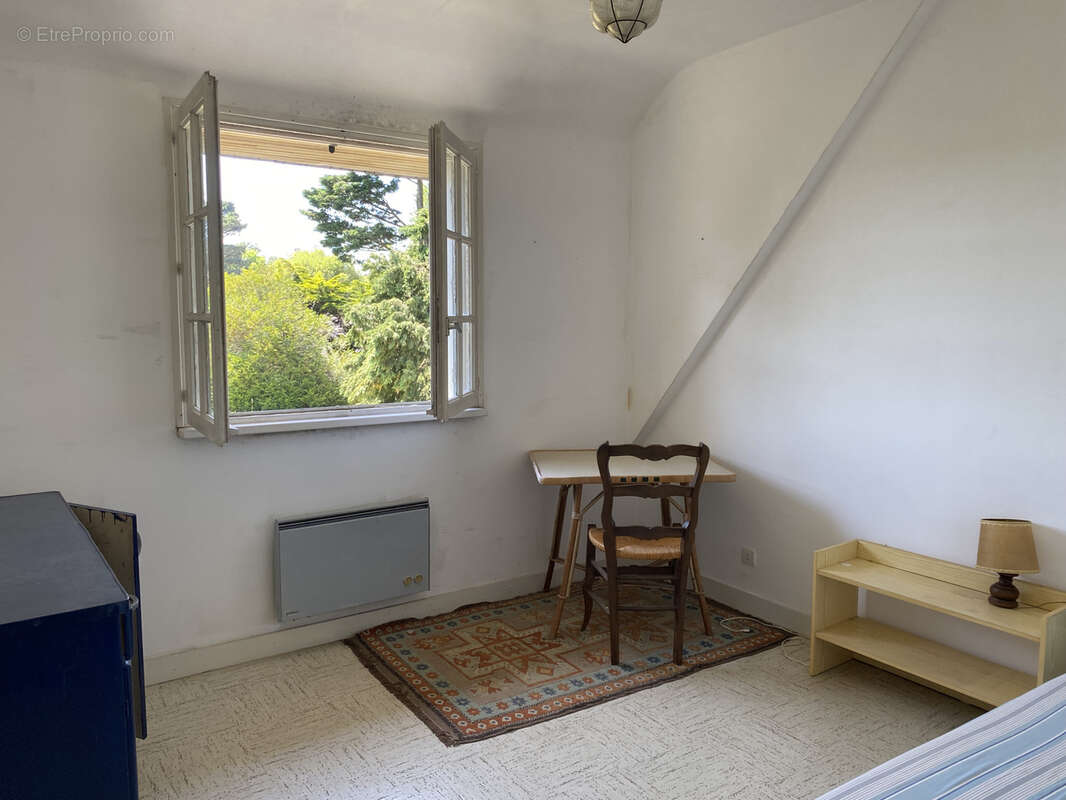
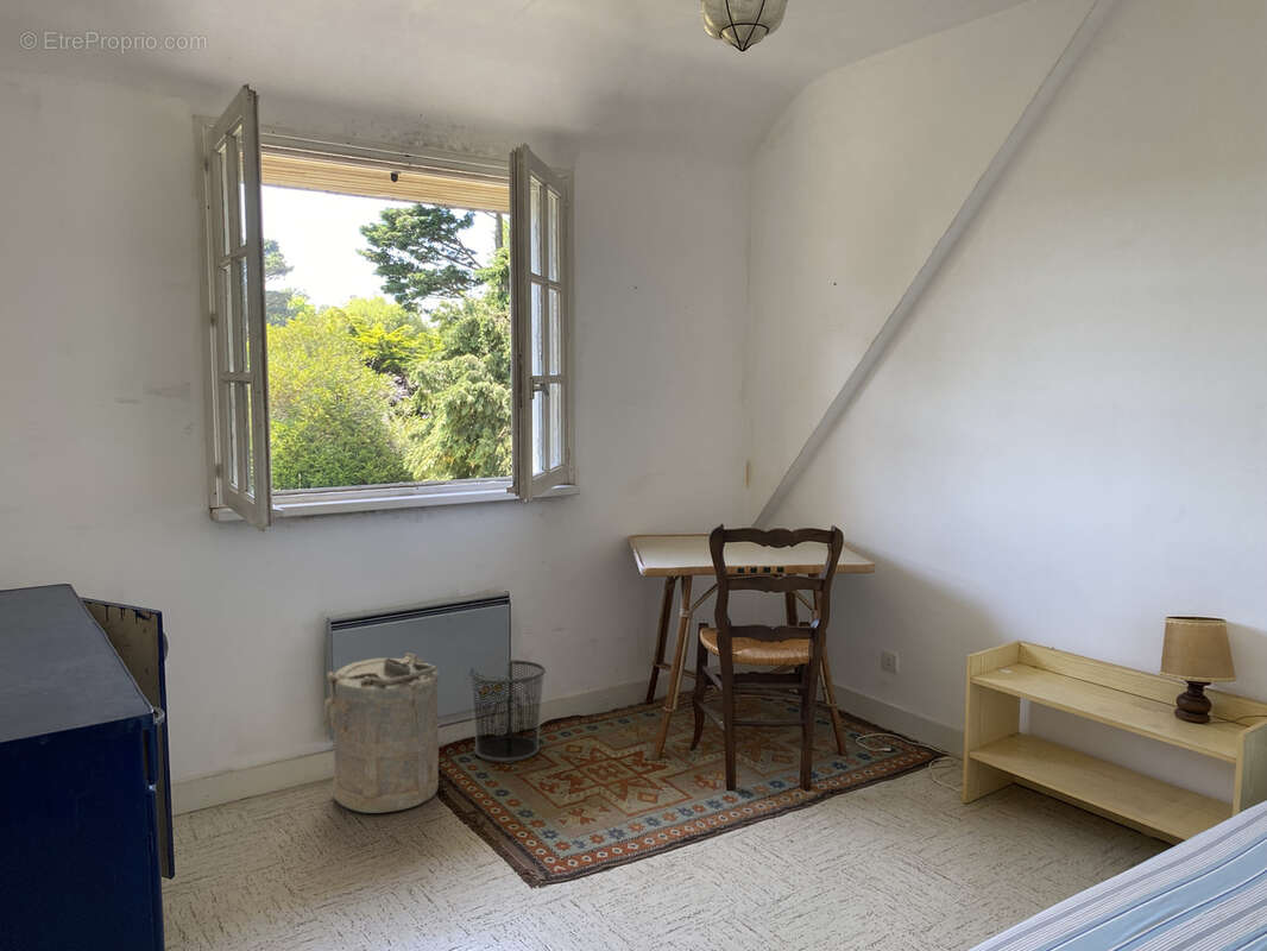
+ waste bin [467,659,547,763]
+ laundry hamper [320,651,440,814]
